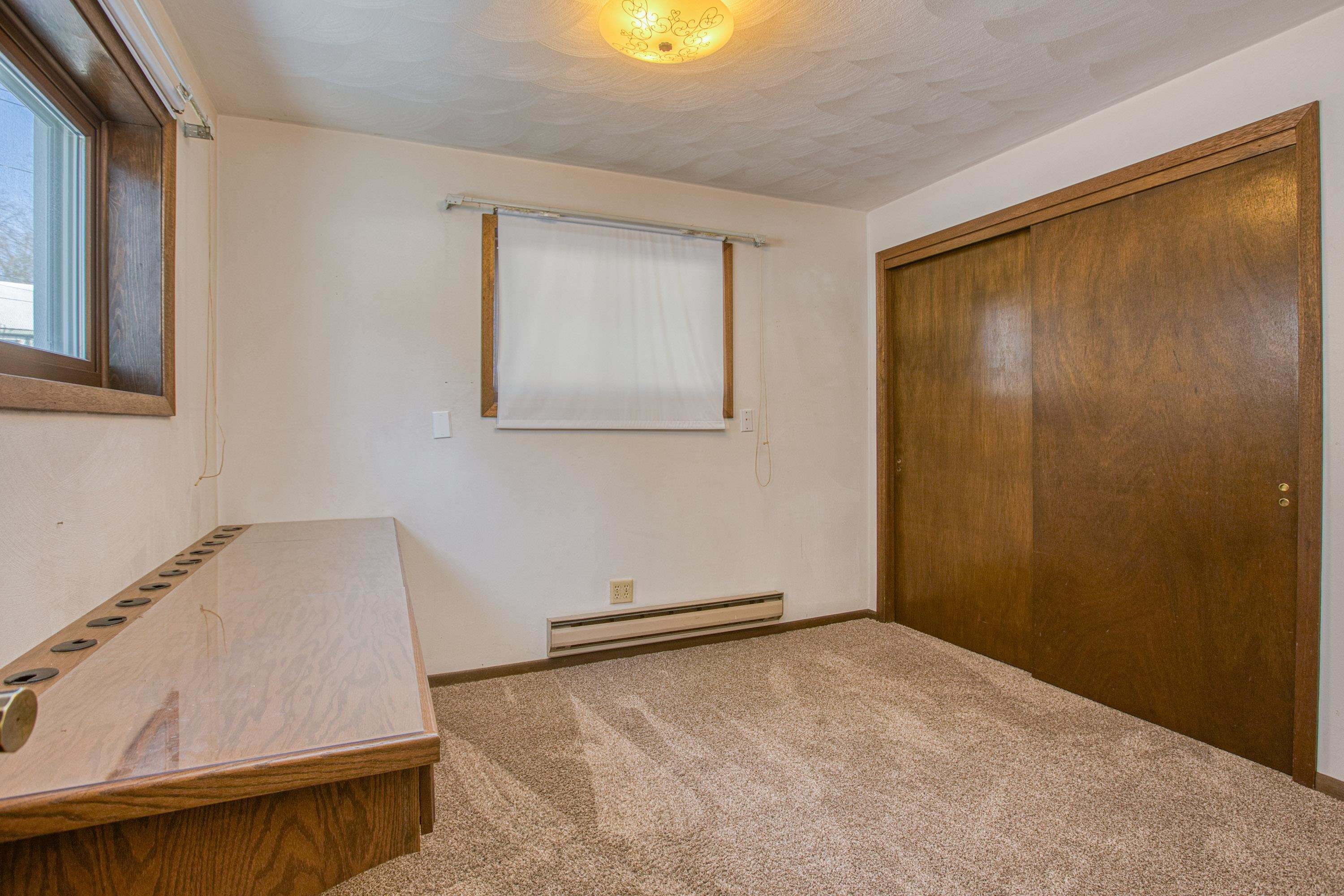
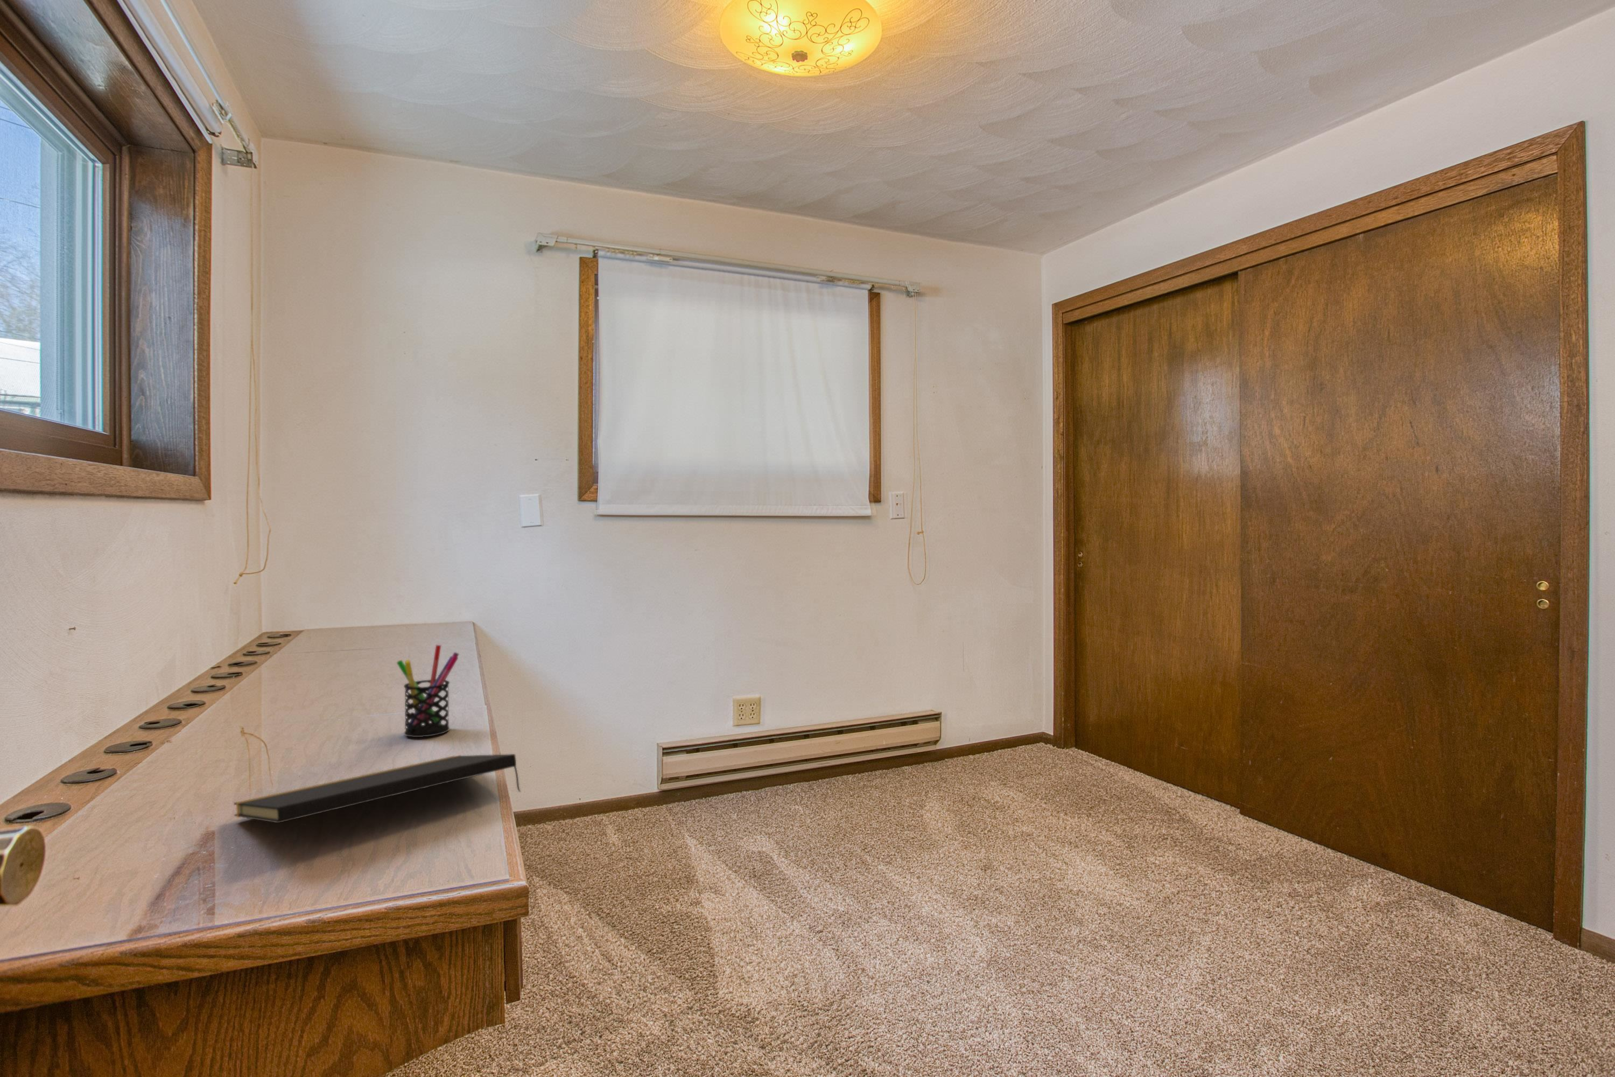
+ notepad [233,754,522,823]
+ pen holder [397,644,460,738]
